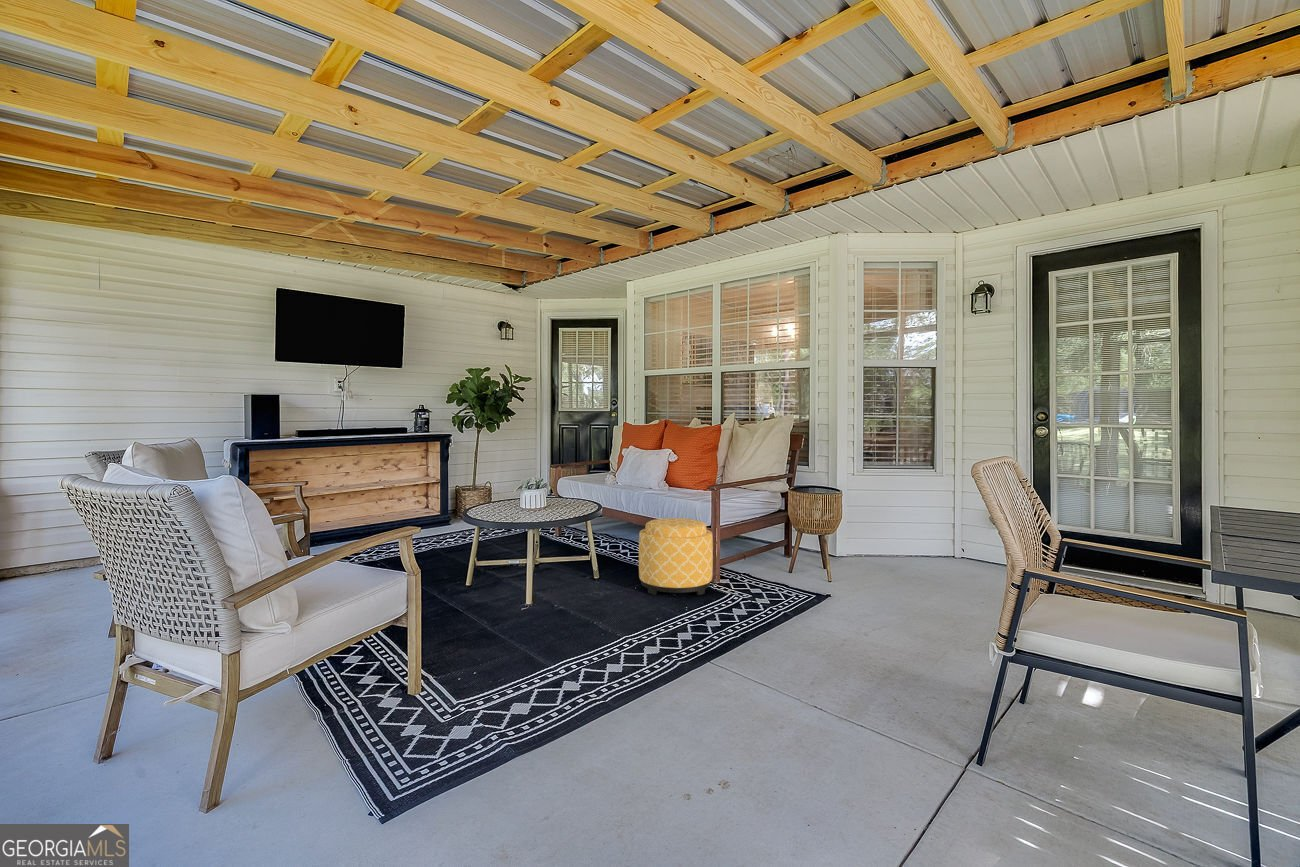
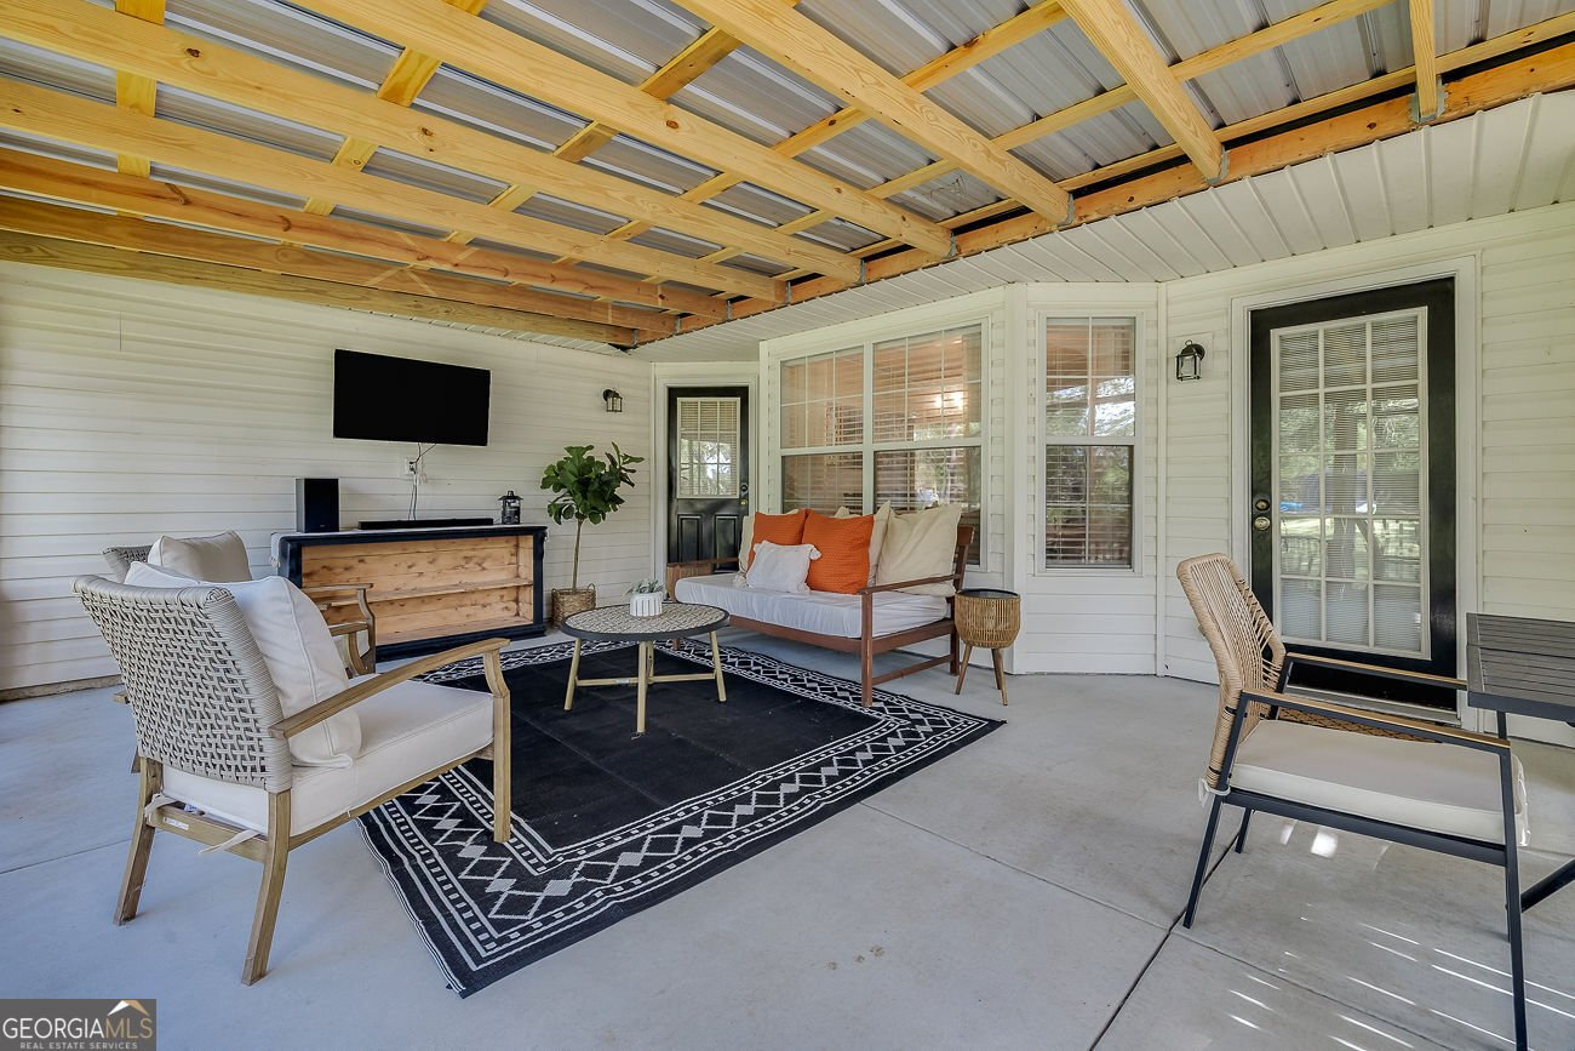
- ottoman [638,517,714,596]
